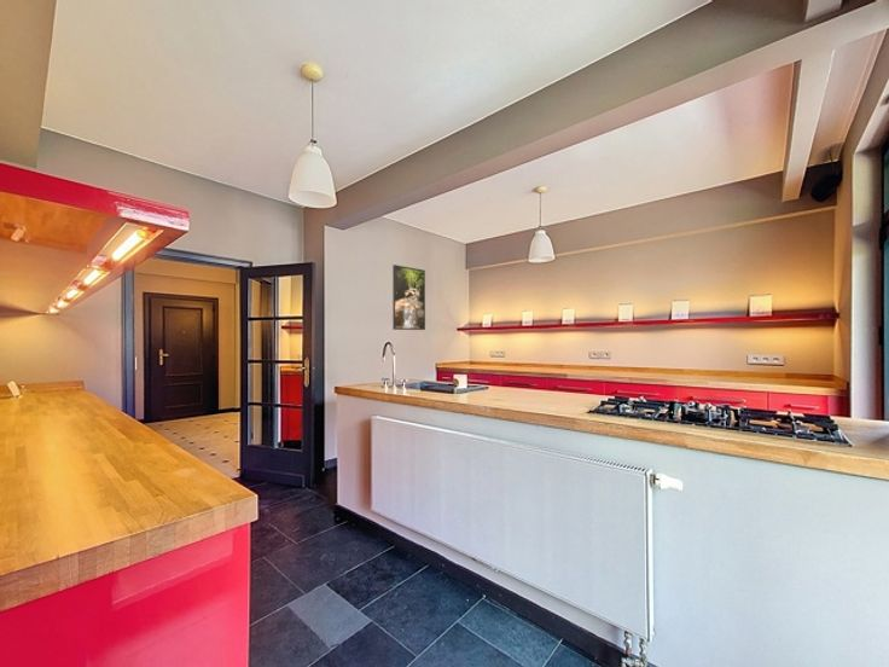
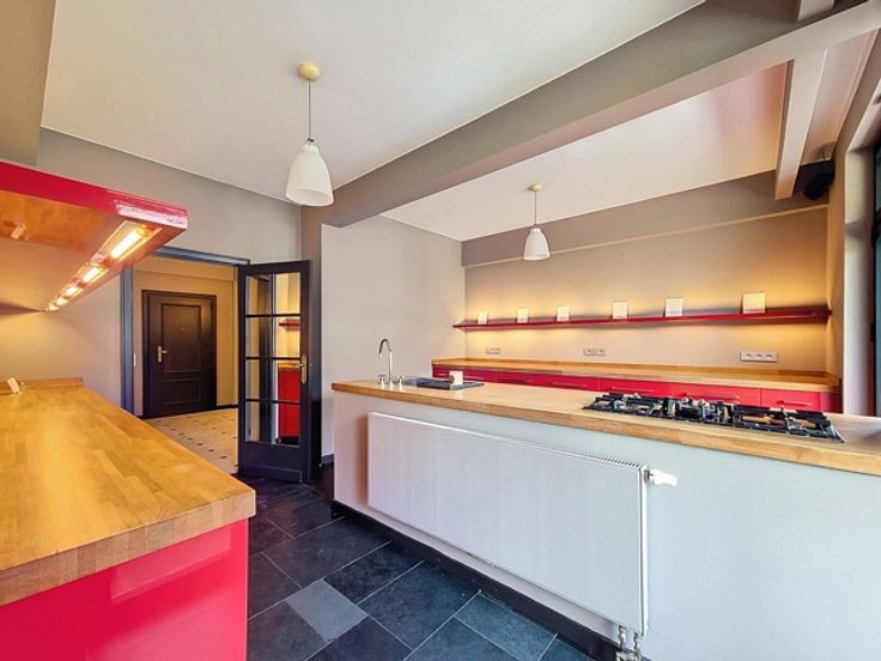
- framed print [391,263,426,331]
